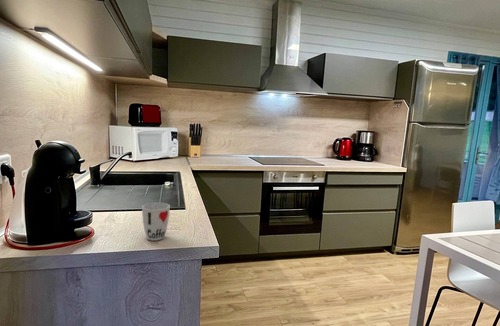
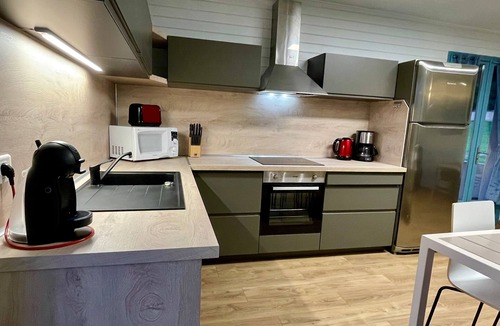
- cup [141,202,171,242]
